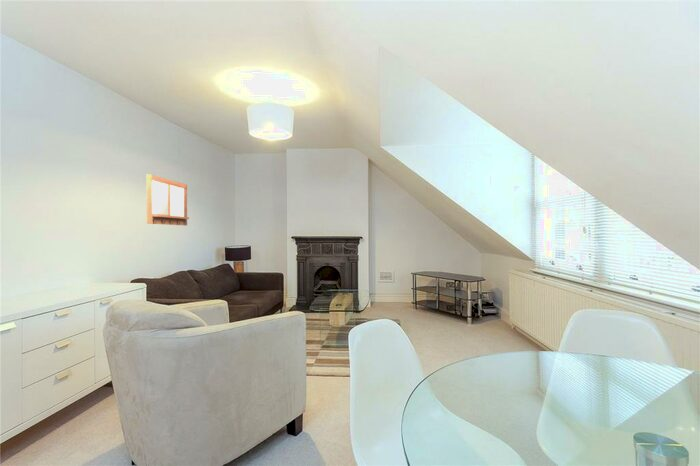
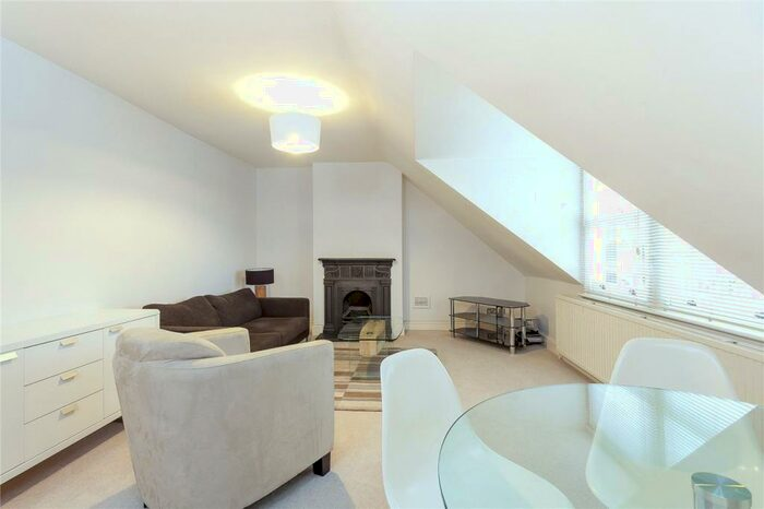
- writing board [146,173,190,226]
